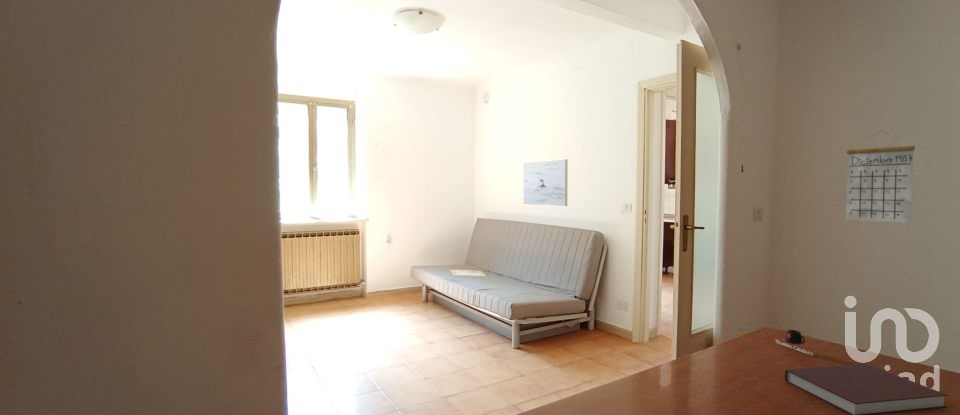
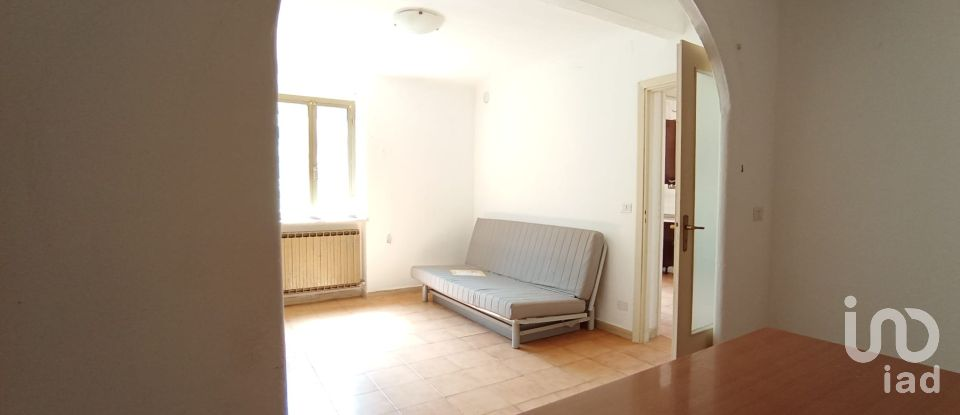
- mug [775,329,814,356]
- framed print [522,158,568,207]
- notebook [784,363,949,415]
- calendar [845,130,916,224]
